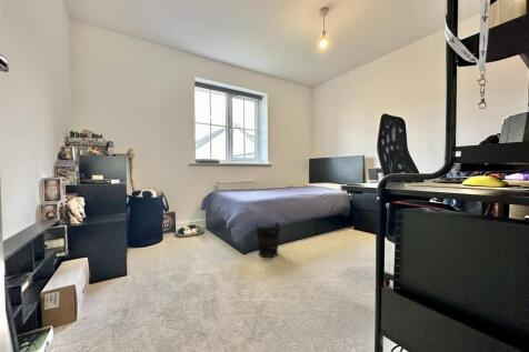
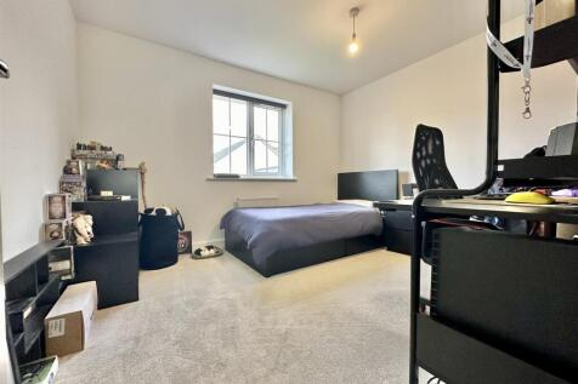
- wastebasket [254,222,281,259]
